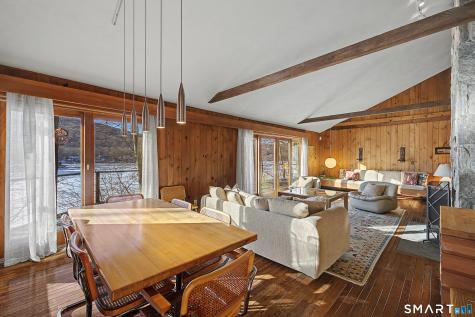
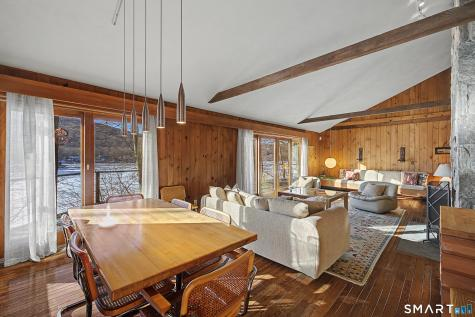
+ candle holder [98,202,119,227]
